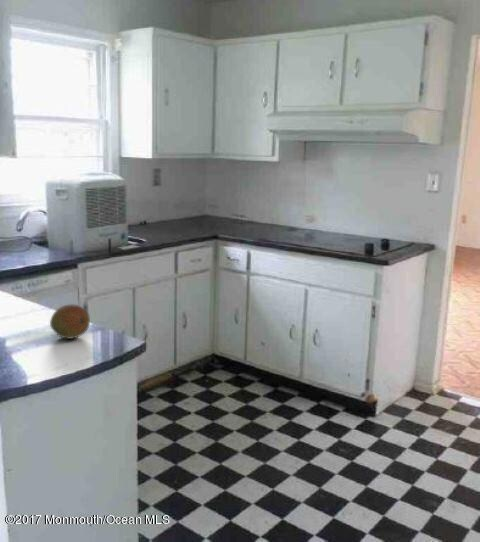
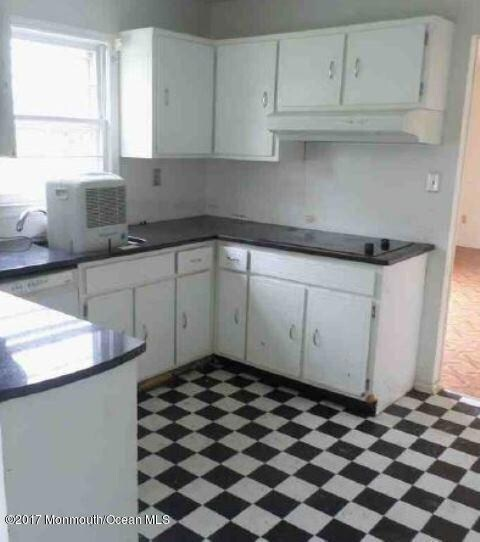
- fruit [49,303,91,340]
